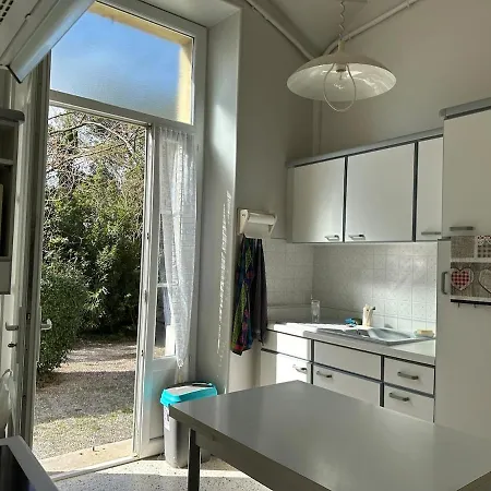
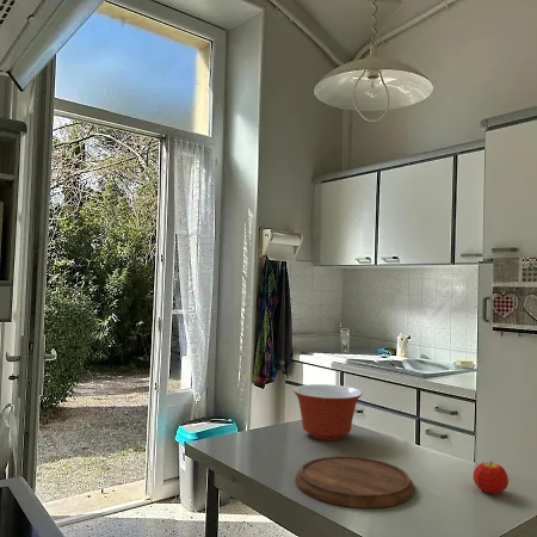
+ mixing bowl [292,383,364,442]
+ fruit [473,461,510,494]
+ cutting board [295,455,415,510]
